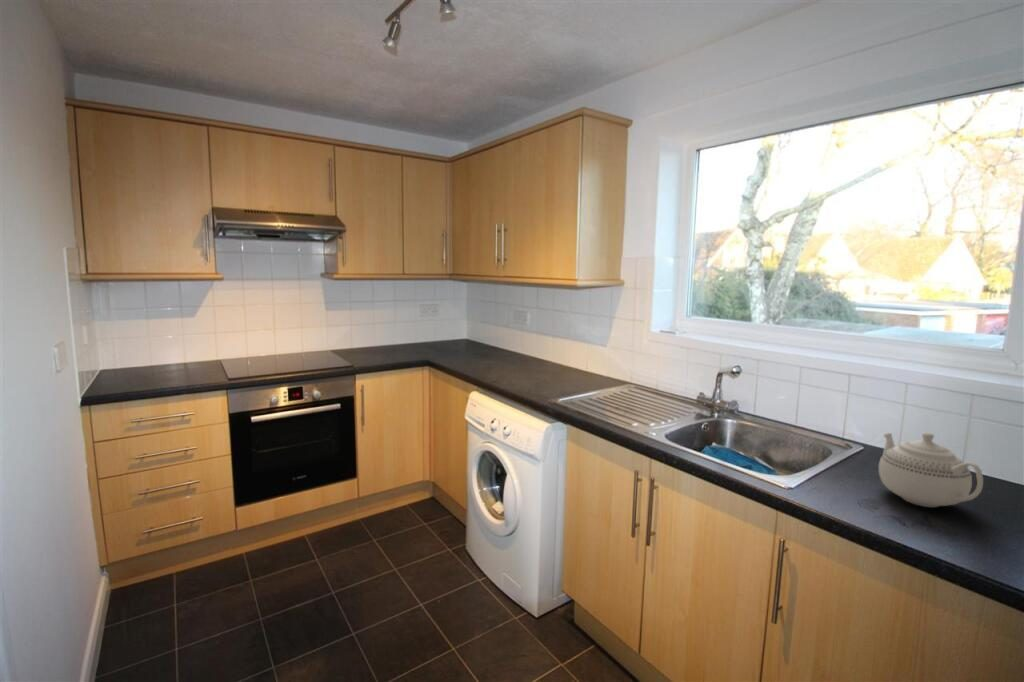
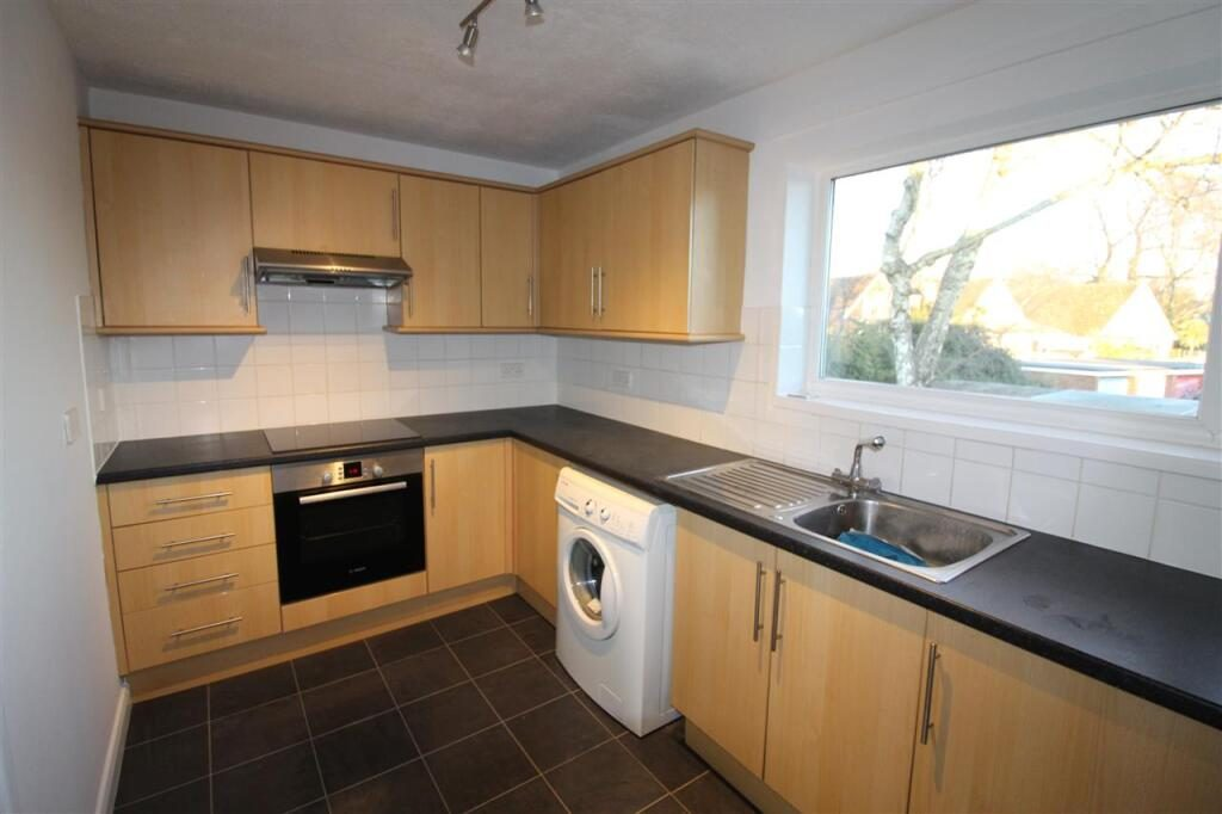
- teapot [878,431,984,508]
